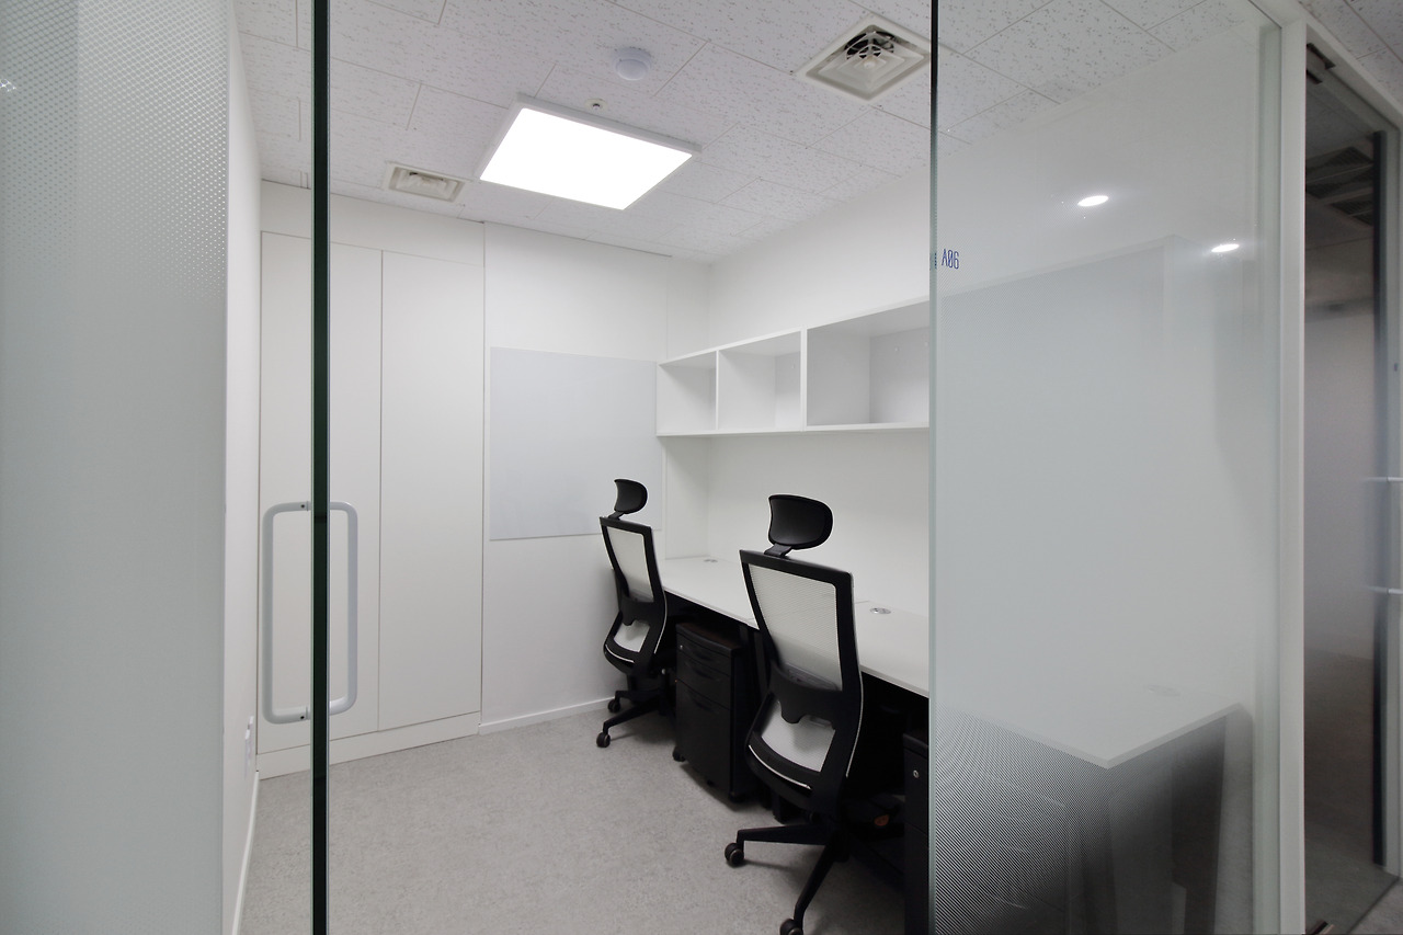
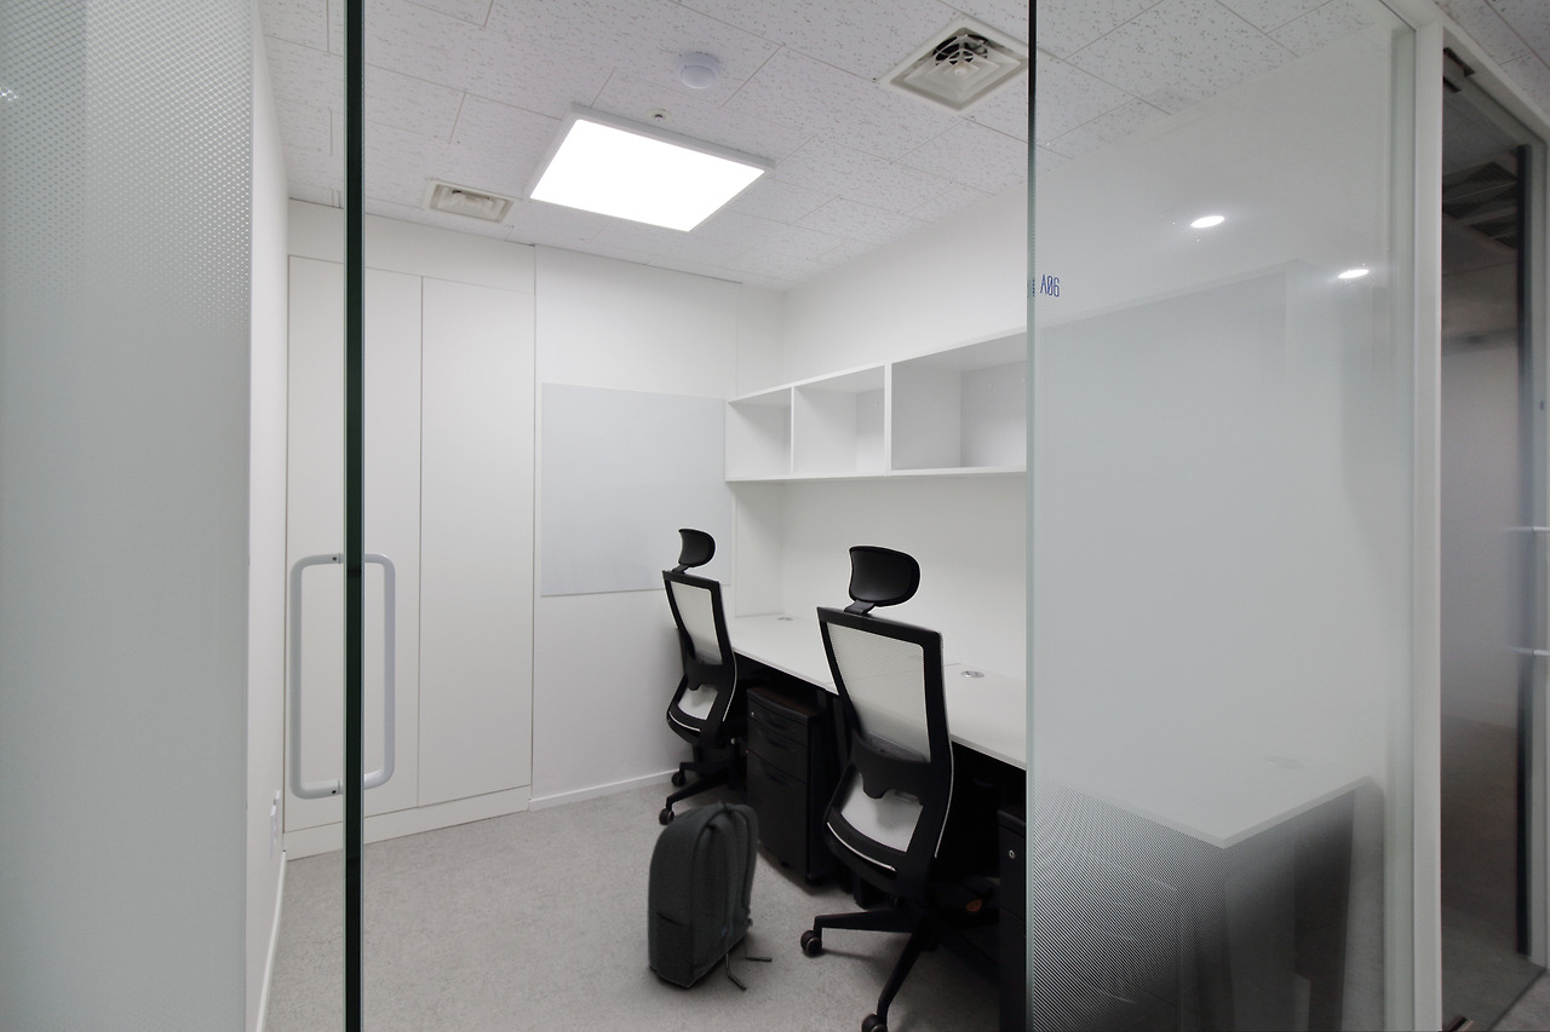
+ backpack [647,800,773,991]
